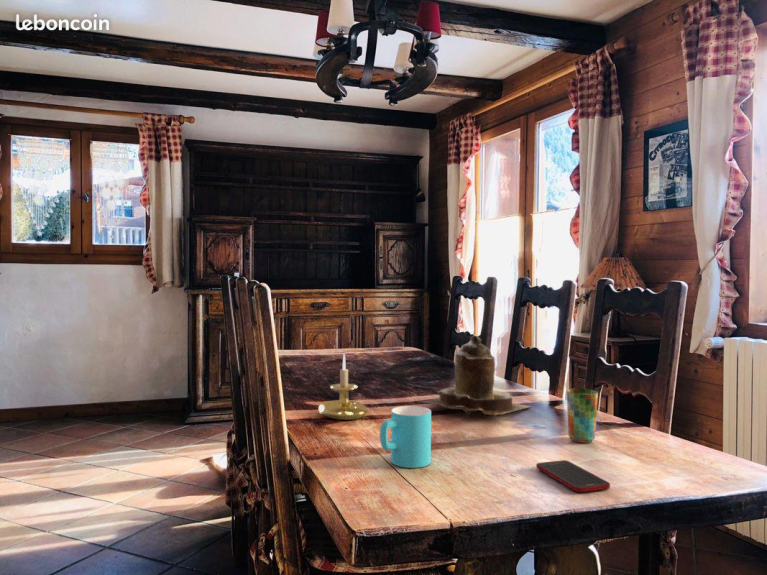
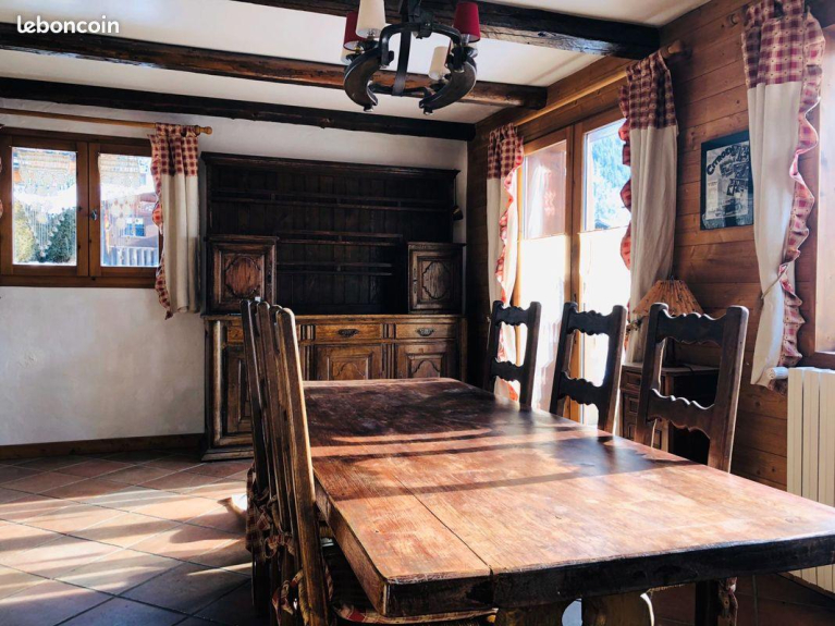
- candle holder [318,353,370,421]
- teapot [418,335,532,417]
- cup [566,387,599,444]
- cup [379,405,432,469]
- cell phone [535,459,611,493]
